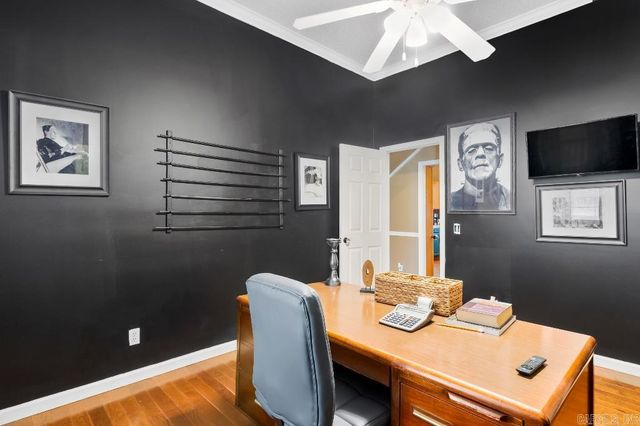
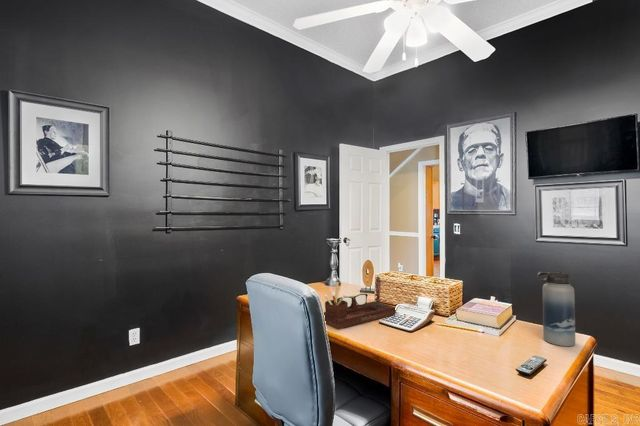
+ water bottle [536,269,576,347]
+ desk organizer [323,275,397,330]
